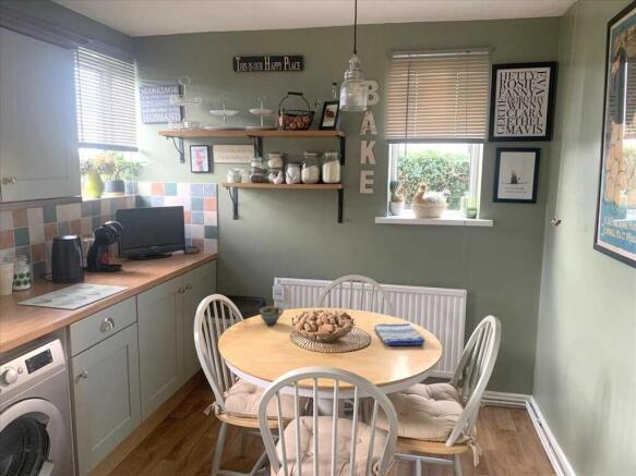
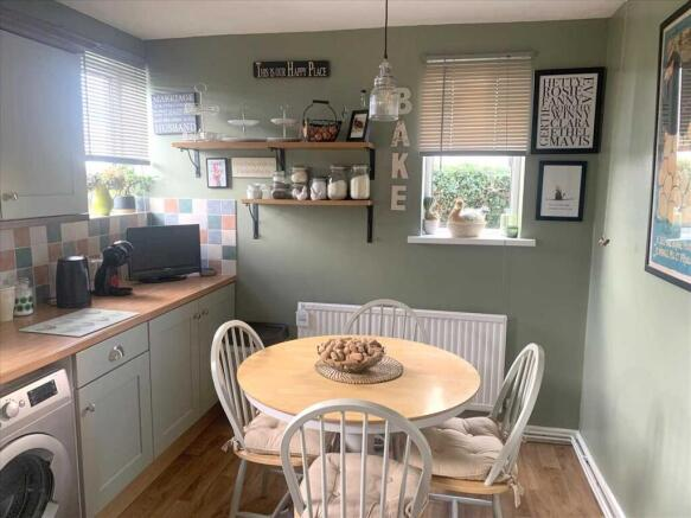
- cup [259,304,285,326]
- dish towel [374,322,425,346]
